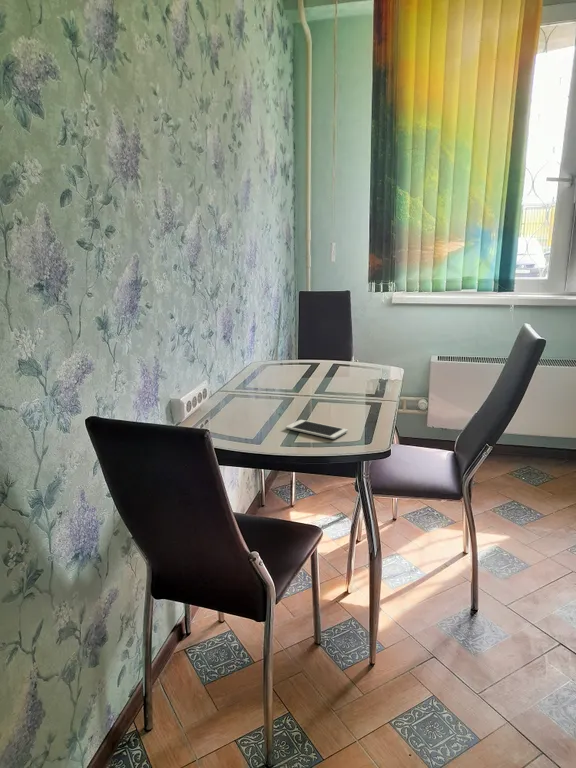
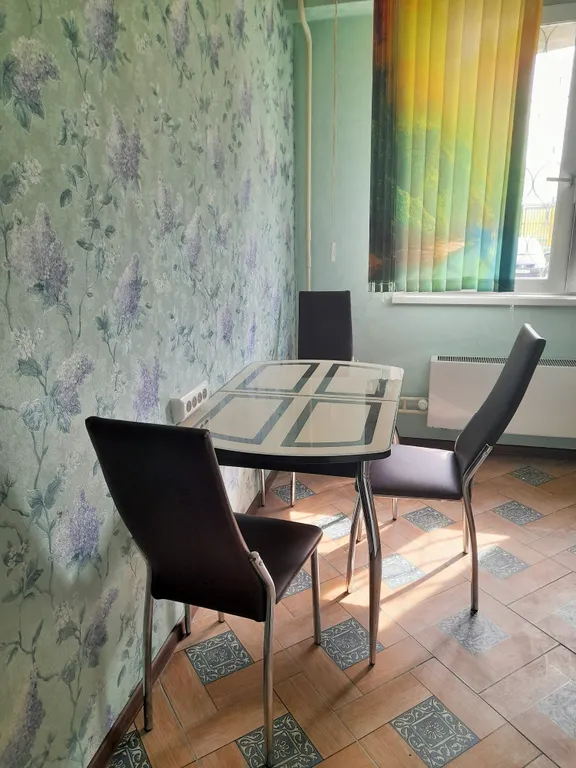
- cell phone [285,419,349,440]
